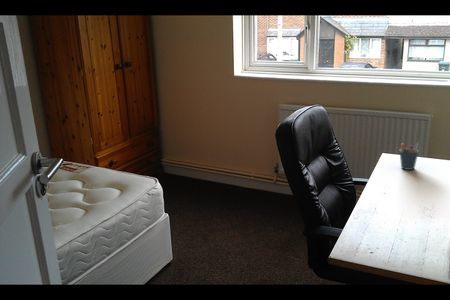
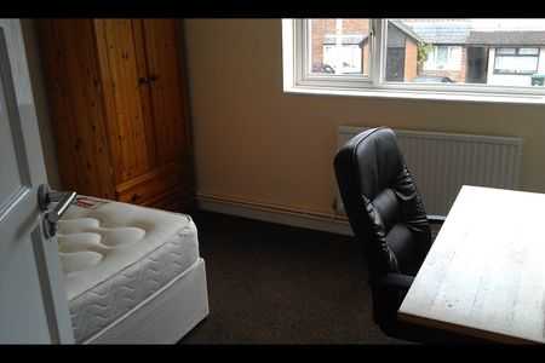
- pen holder [399,141,420,171]
